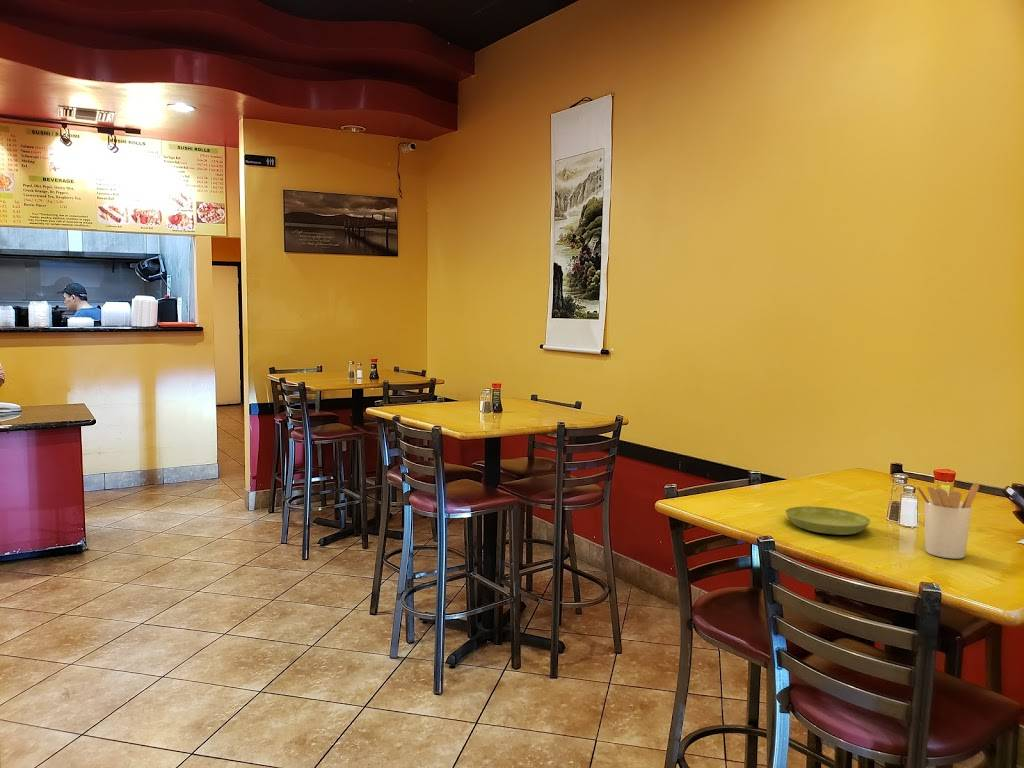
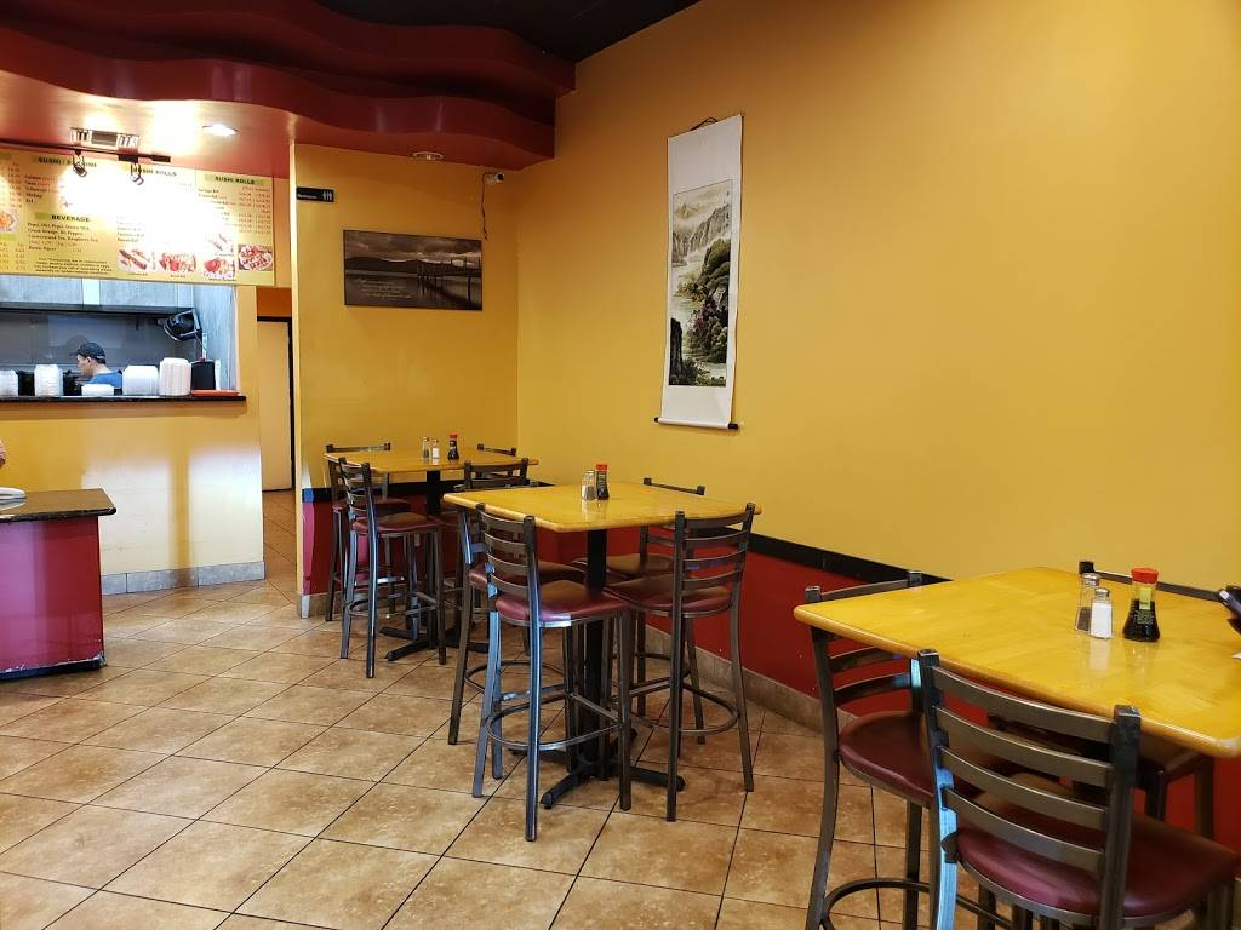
- saucer [784,505,872,536]
- utensil holder [915,481,980,560]
